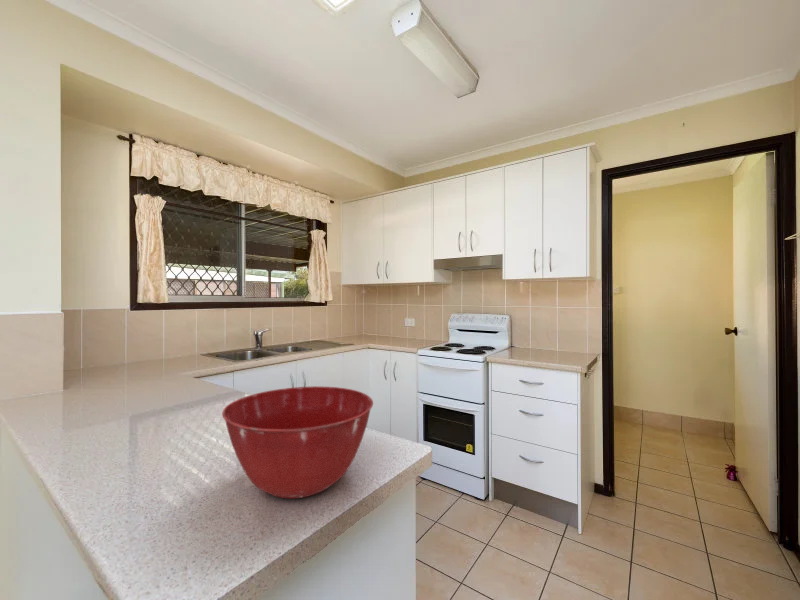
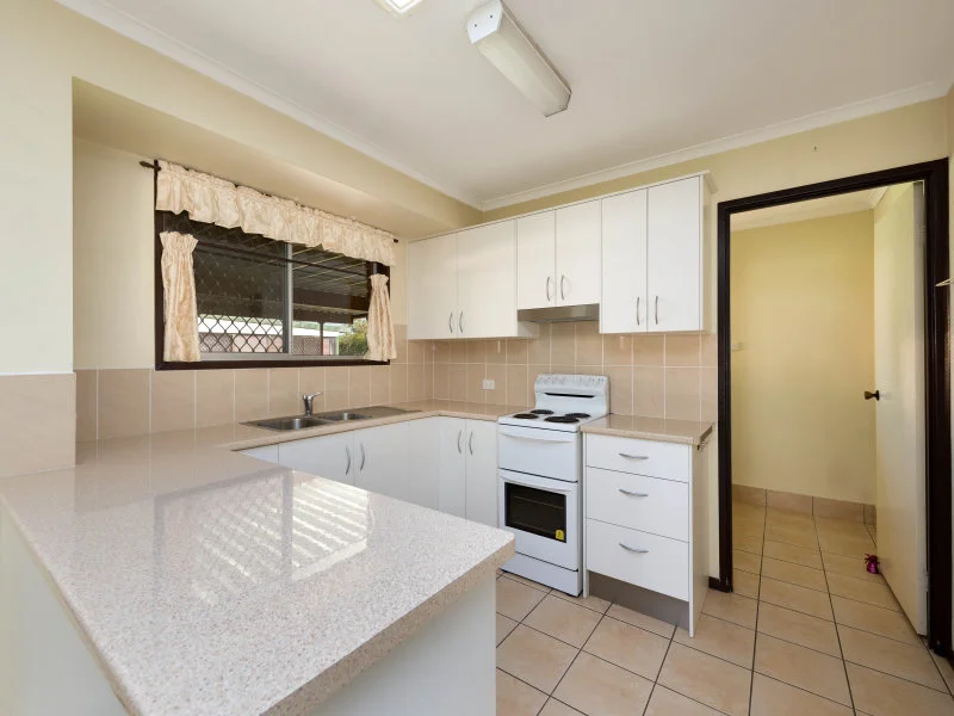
- mixing bowl [221,385,374,499]
